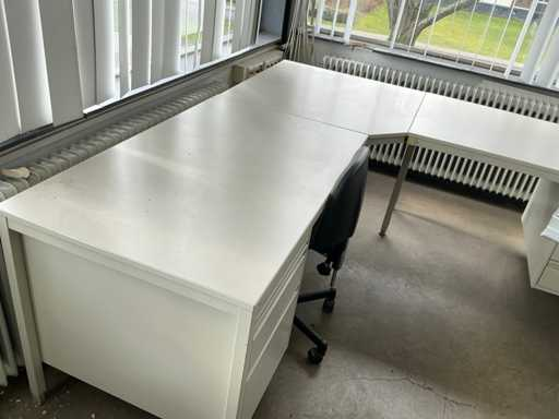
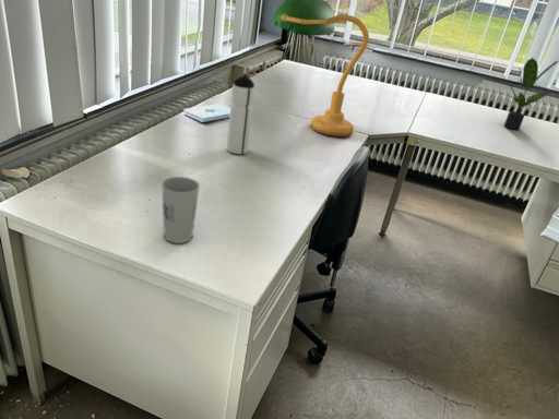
+ desk lamp [271,0,370,137]
+ notepad [182,103,230,123]
+ cup [160,176,201,244]
+ water bottle [226,73,257,155]
+ potted plant [503,57,559,131]
